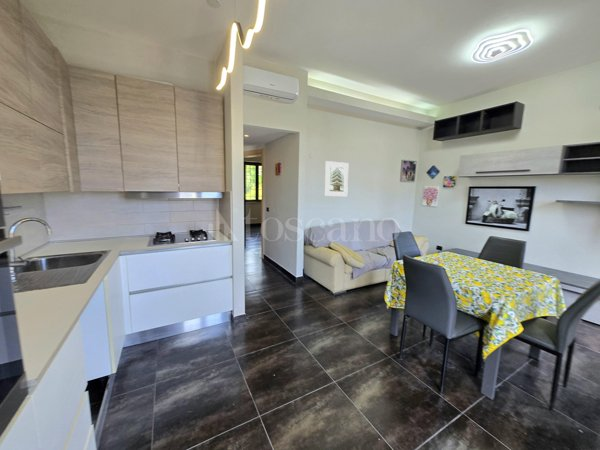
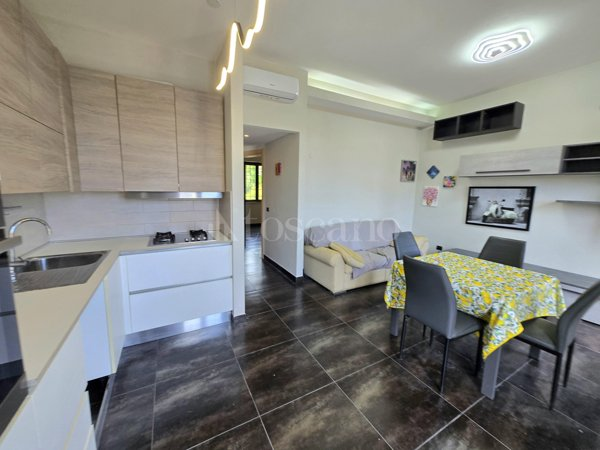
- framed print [324,160,349,197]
